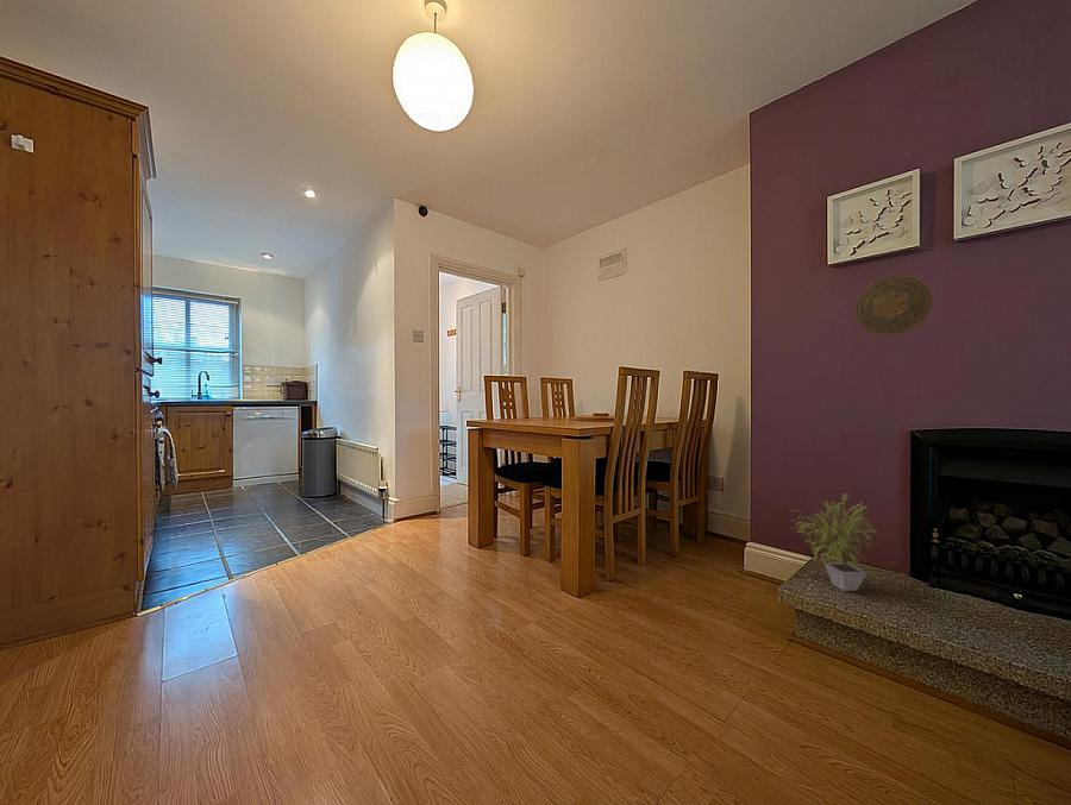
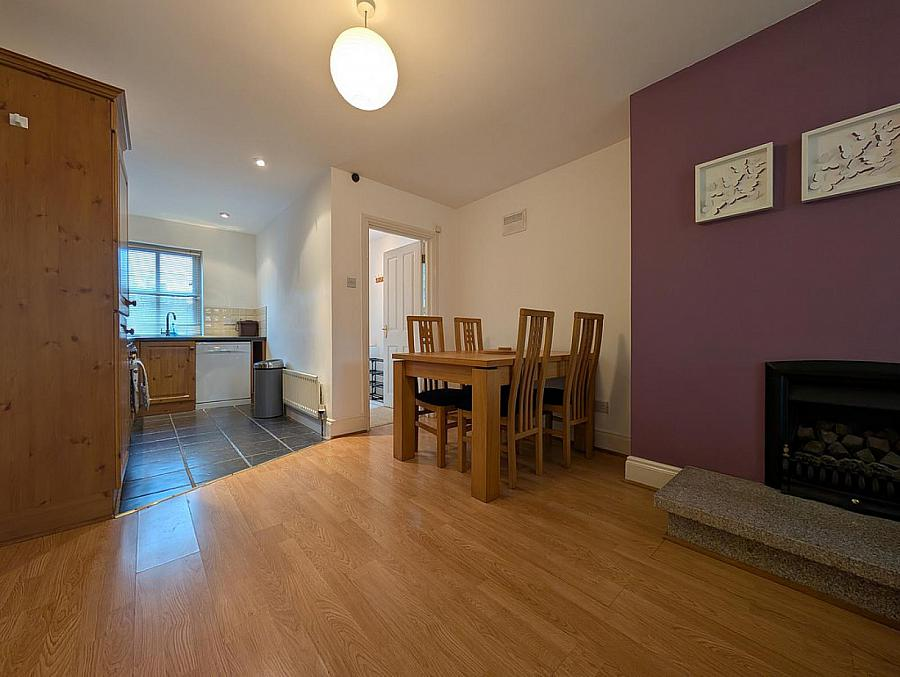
- potted plant [790,492,884,592]
- decorative plate [853,273,934,337]
